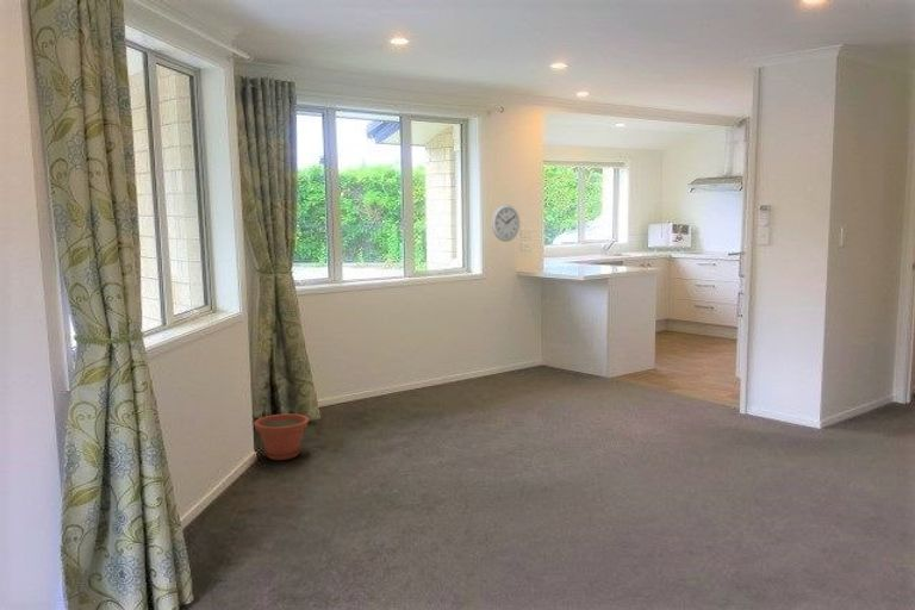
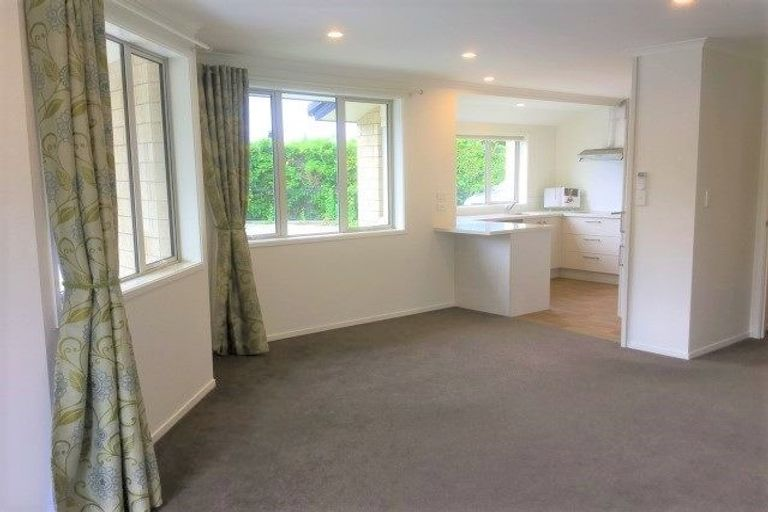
- wall clock [491,204,521,243]
- plant pot [253,412,310,461]
